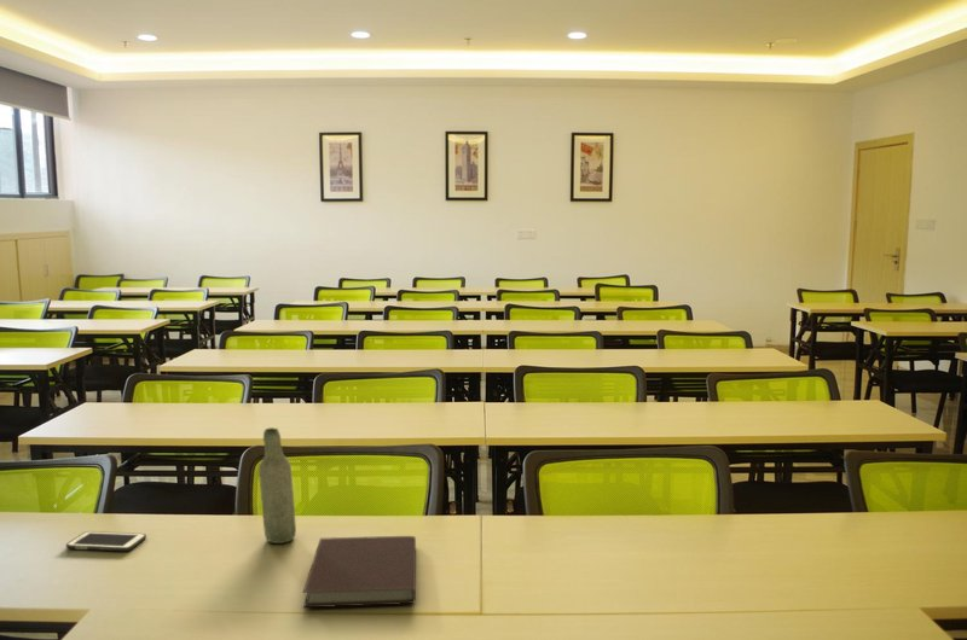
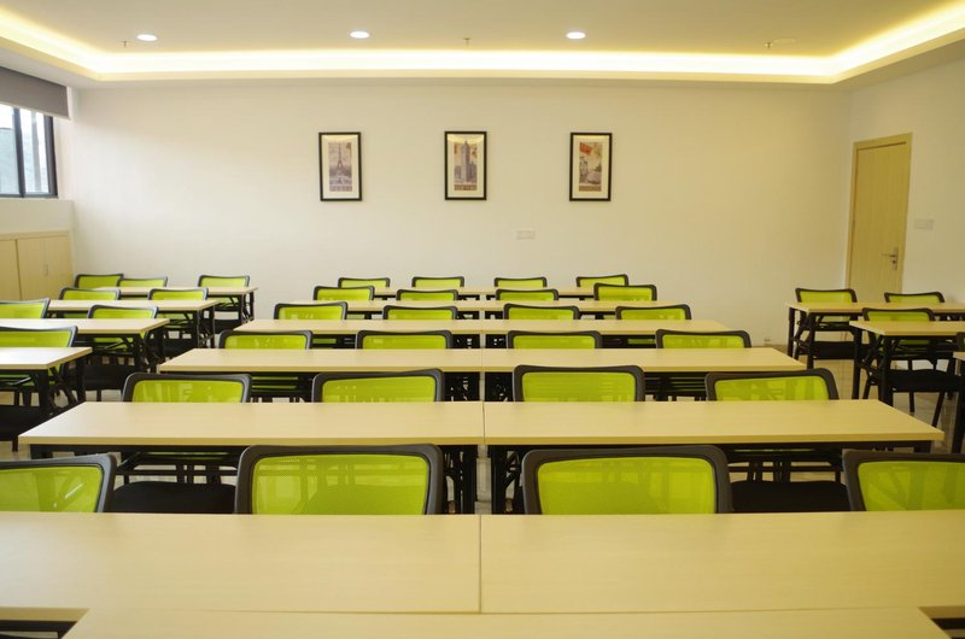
- cell phone [65,530,147,552]
- bottle [257,426,297,545]
- notebook [302,535,417,609]
